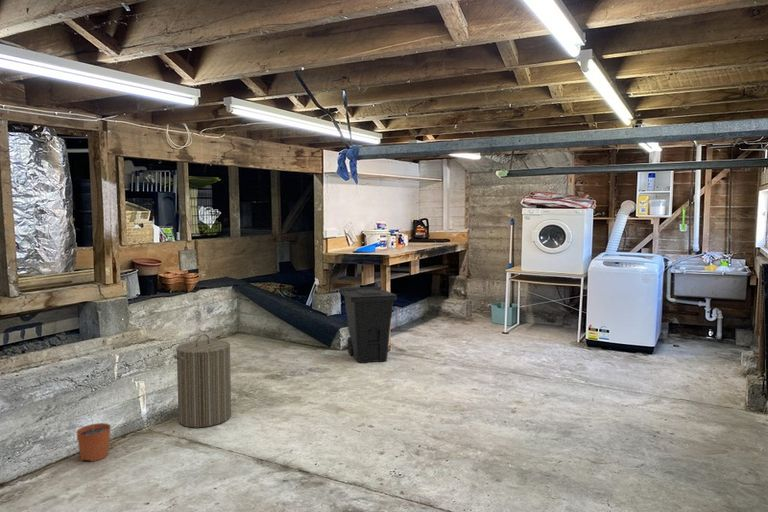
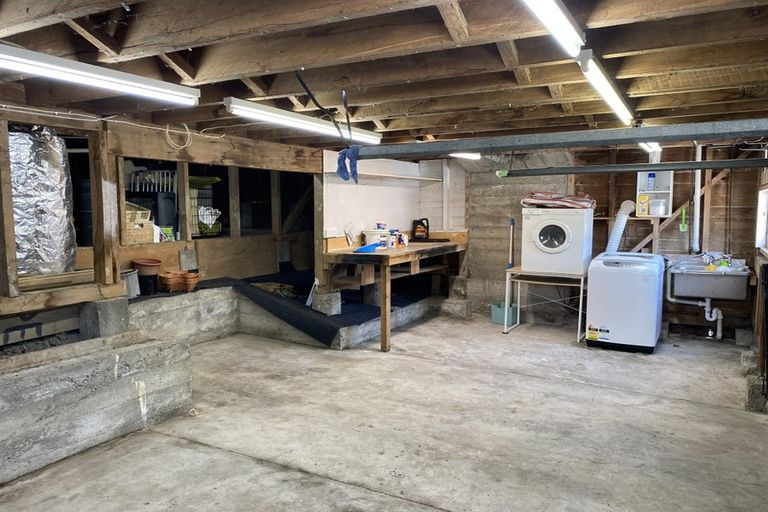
- trash can [339,286,398,364]
- laundry hamper [173,333,232,429]
- plant pot [75,413,112,463]
